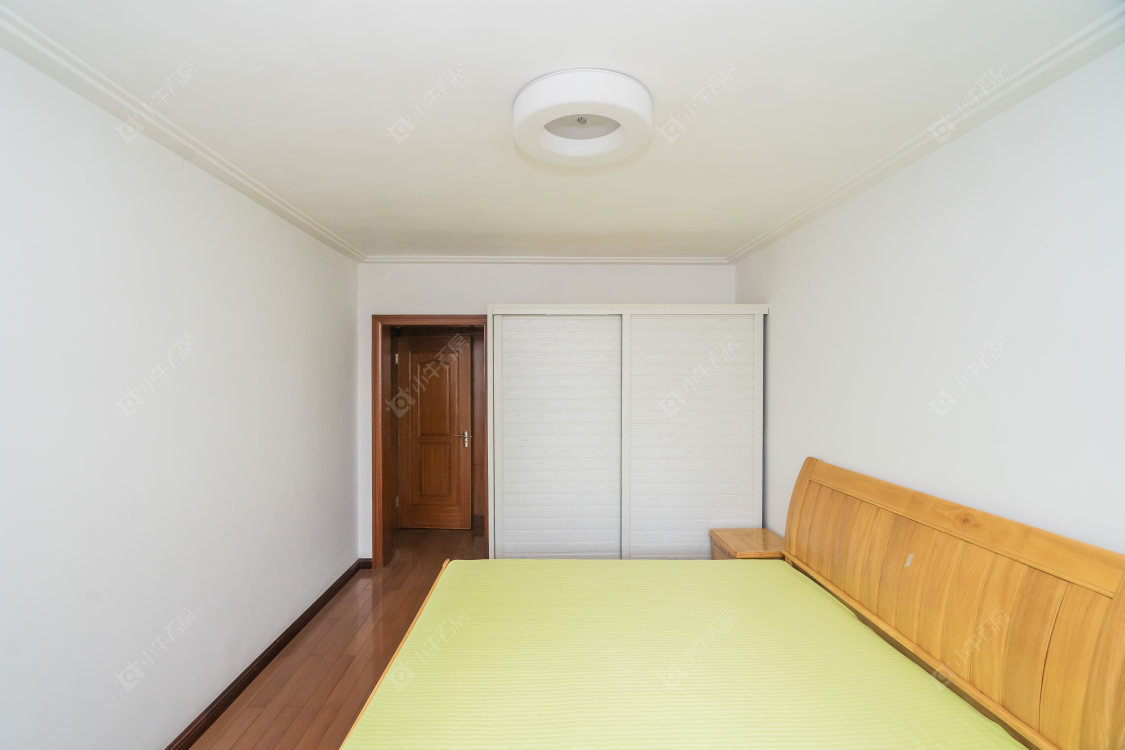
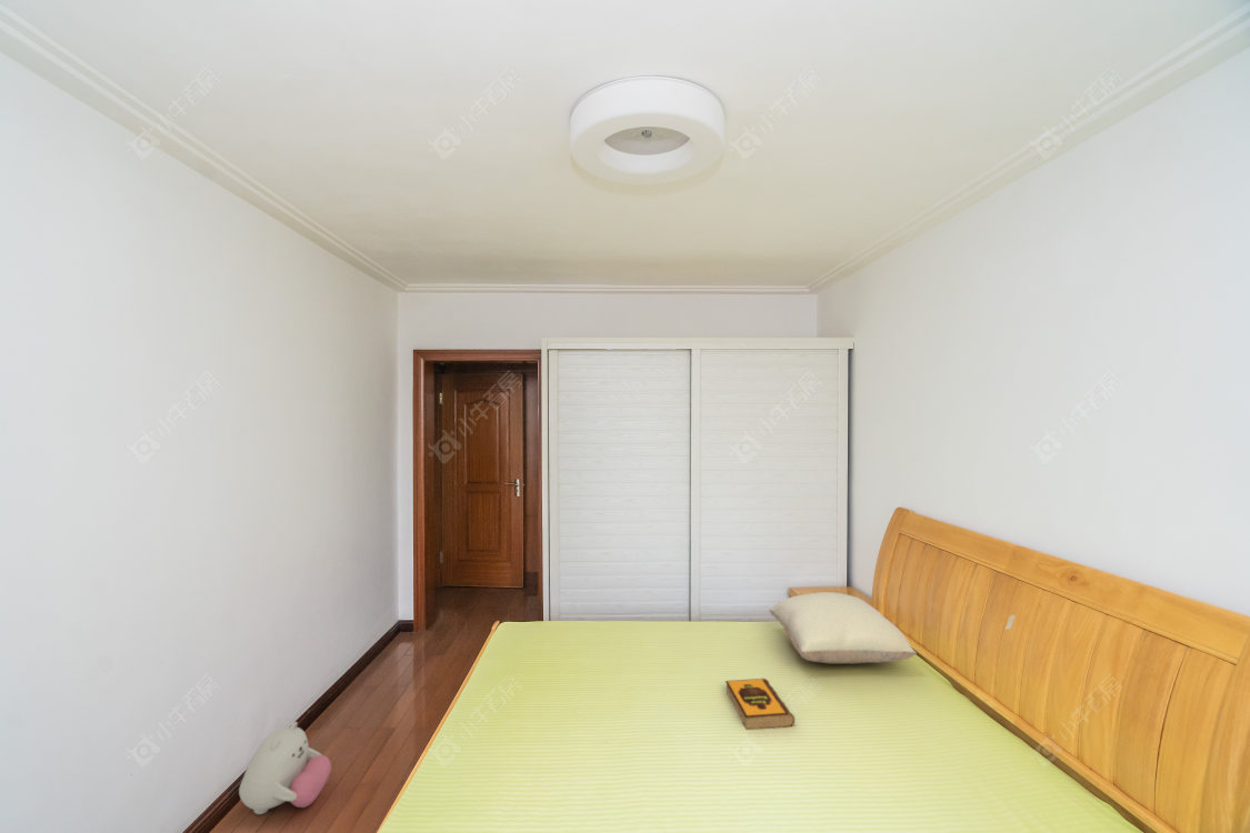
+ hardback book [724,678,796,731]
+ plush toy [238,721,332,815]
+ pillow [768,591,918,664]
